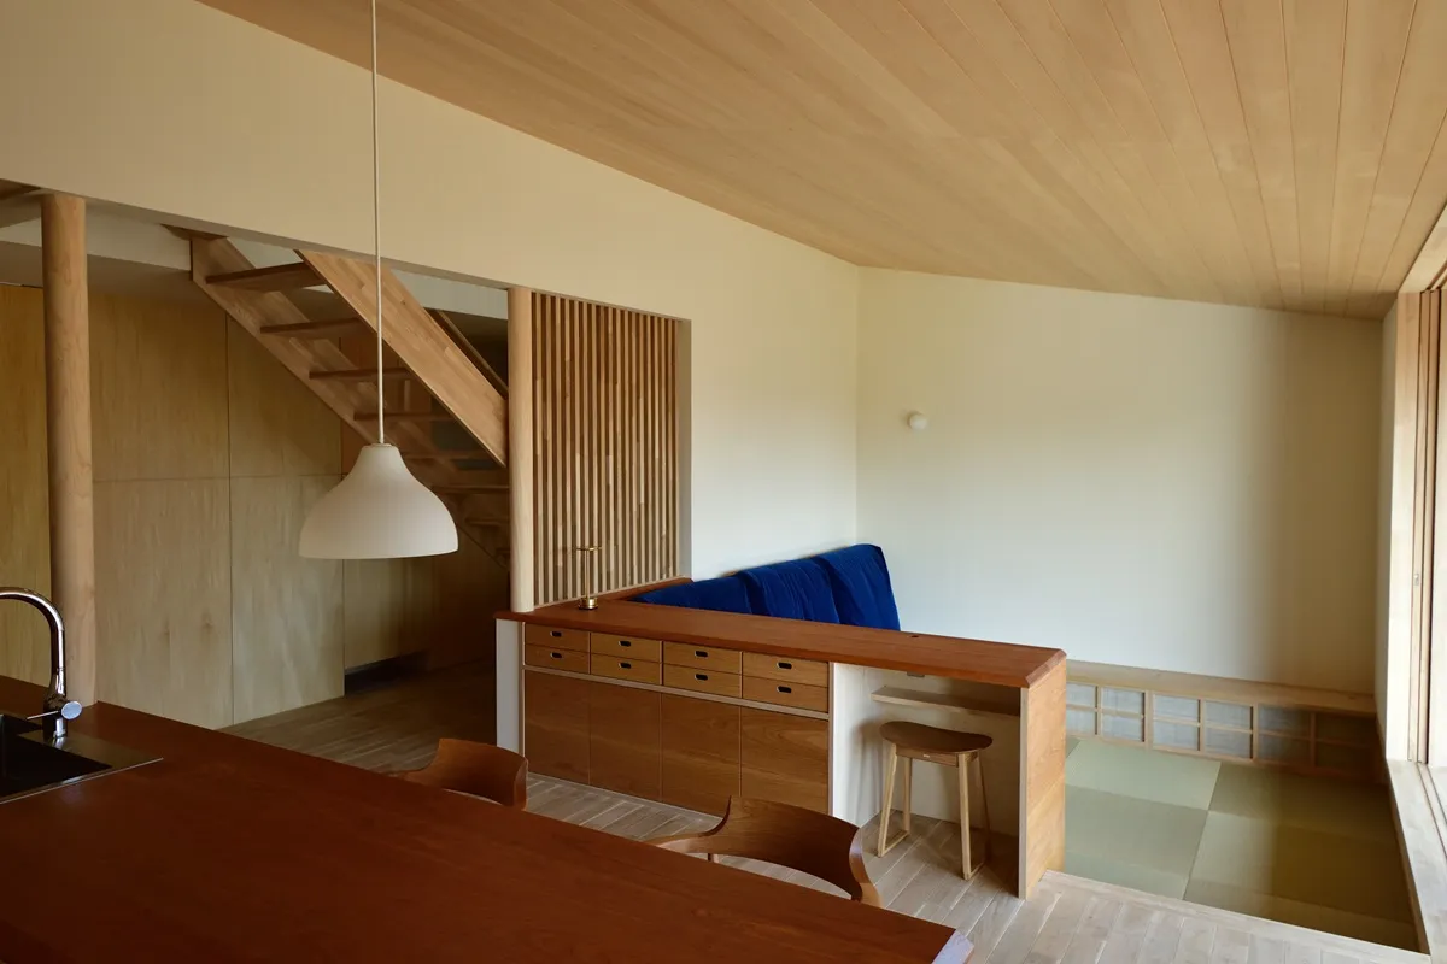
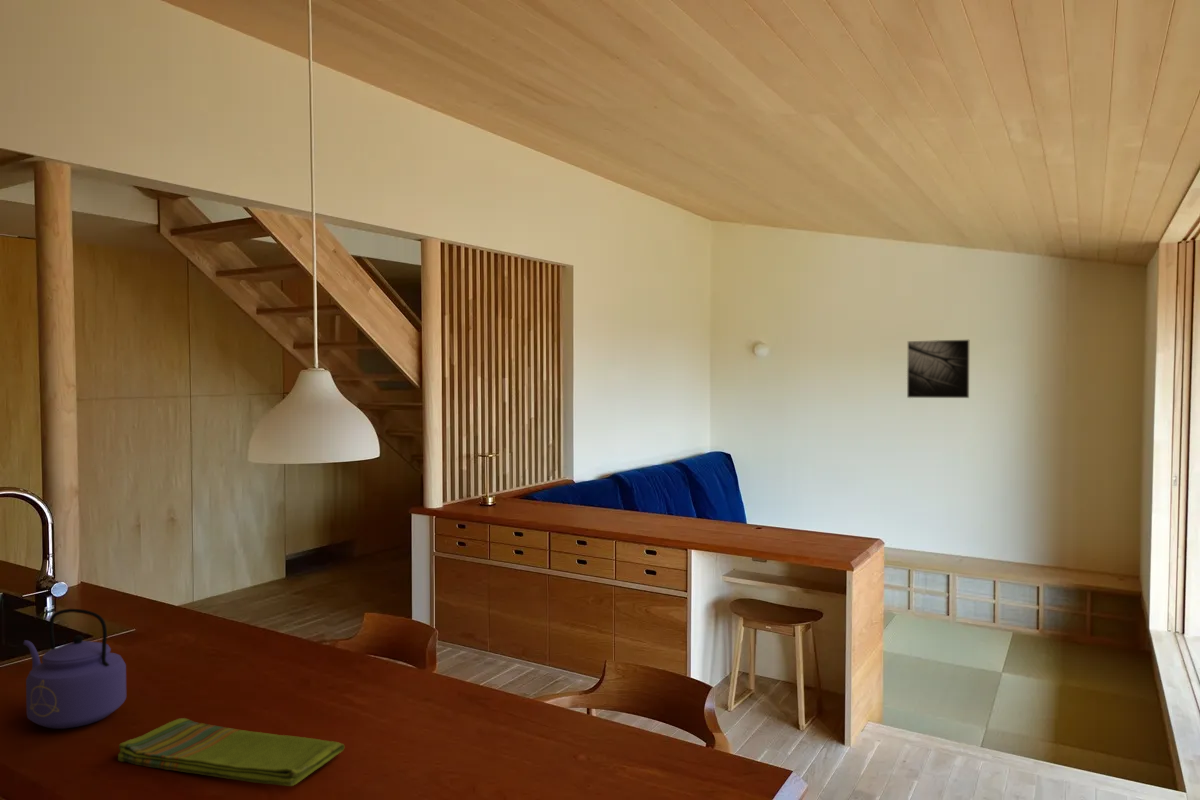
+ dish towel [117,717,345,787]
+ kettle [22,608,127,730]
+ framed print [906,339,970,399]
